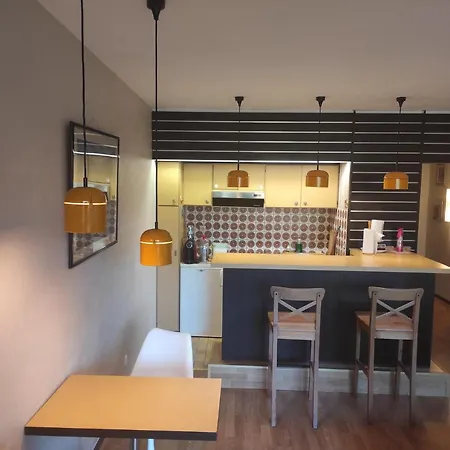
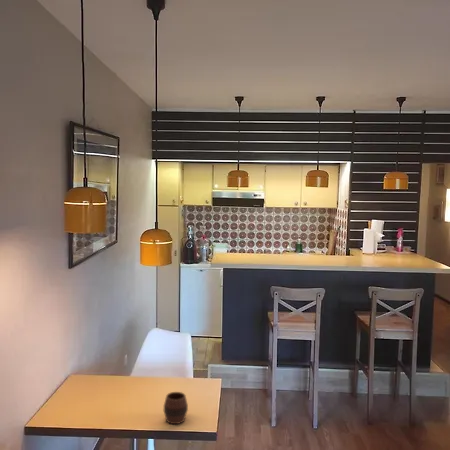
+ cup [163,391,189,425]
